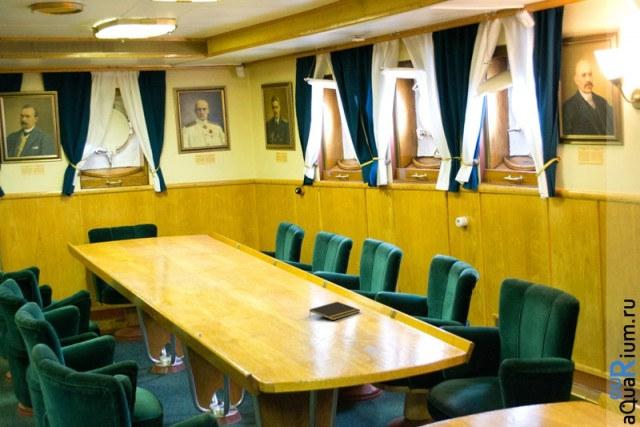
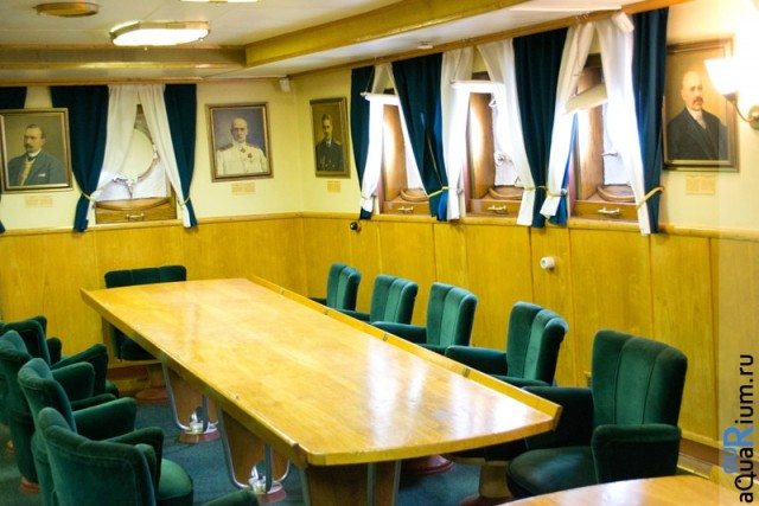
- notepad [308,301,361,321]
